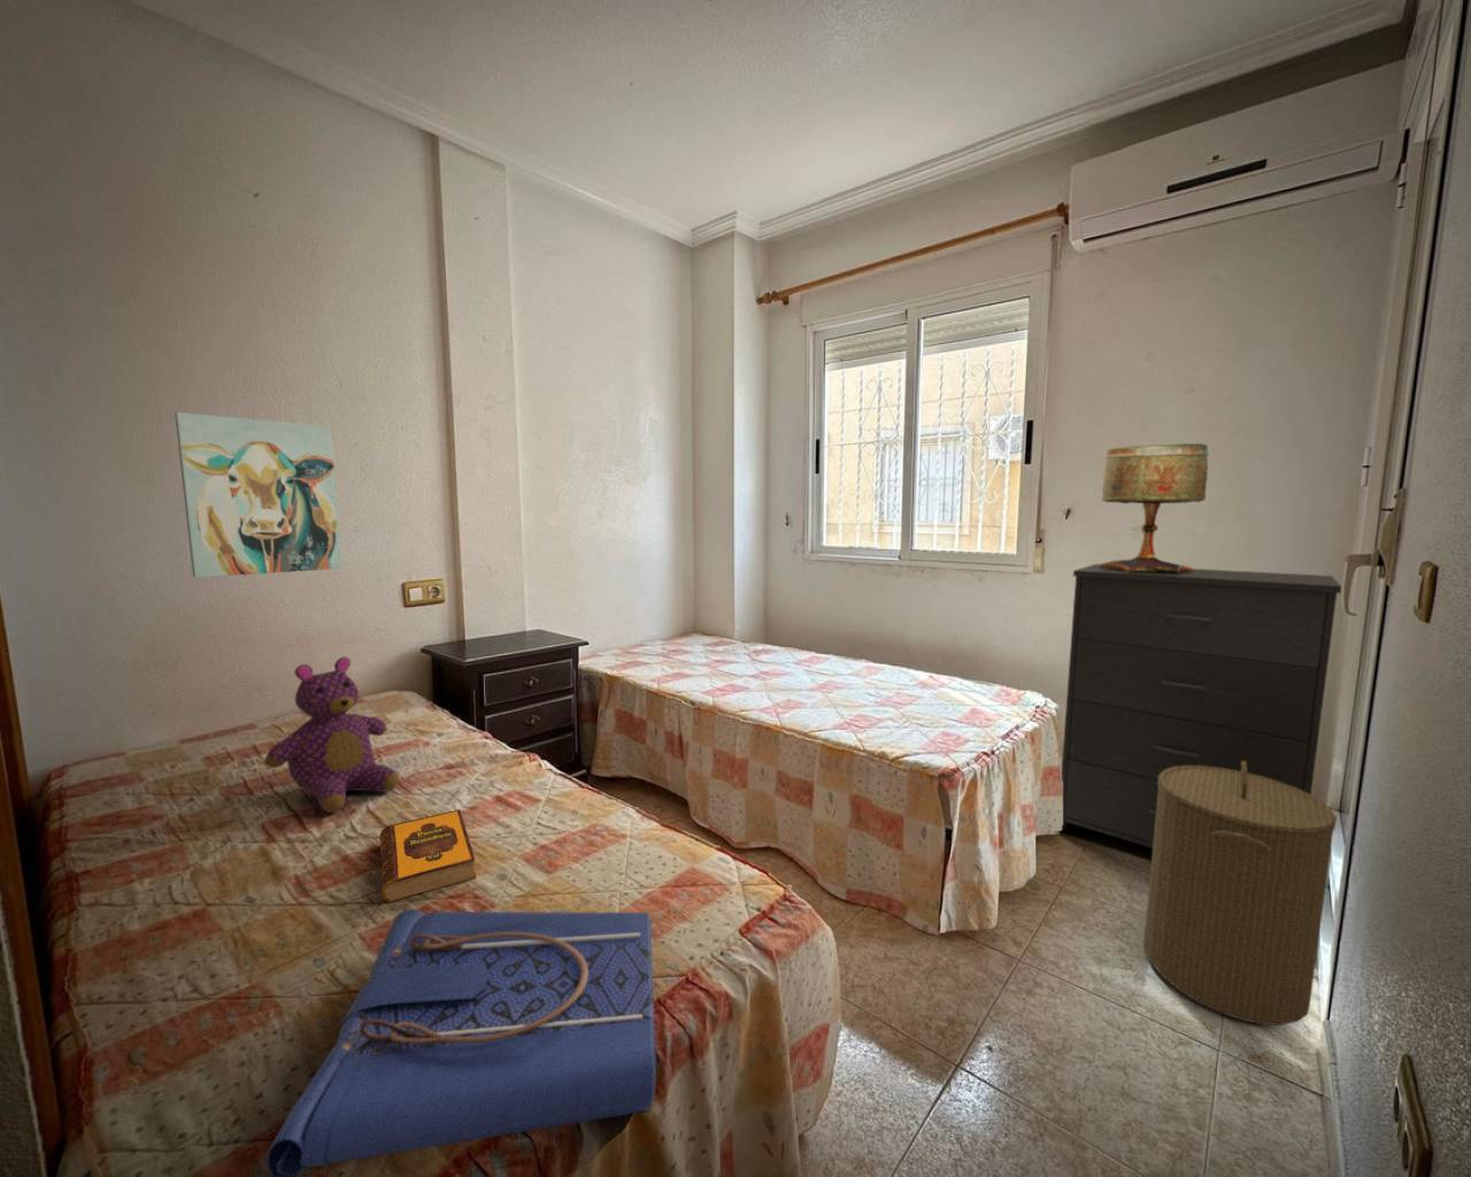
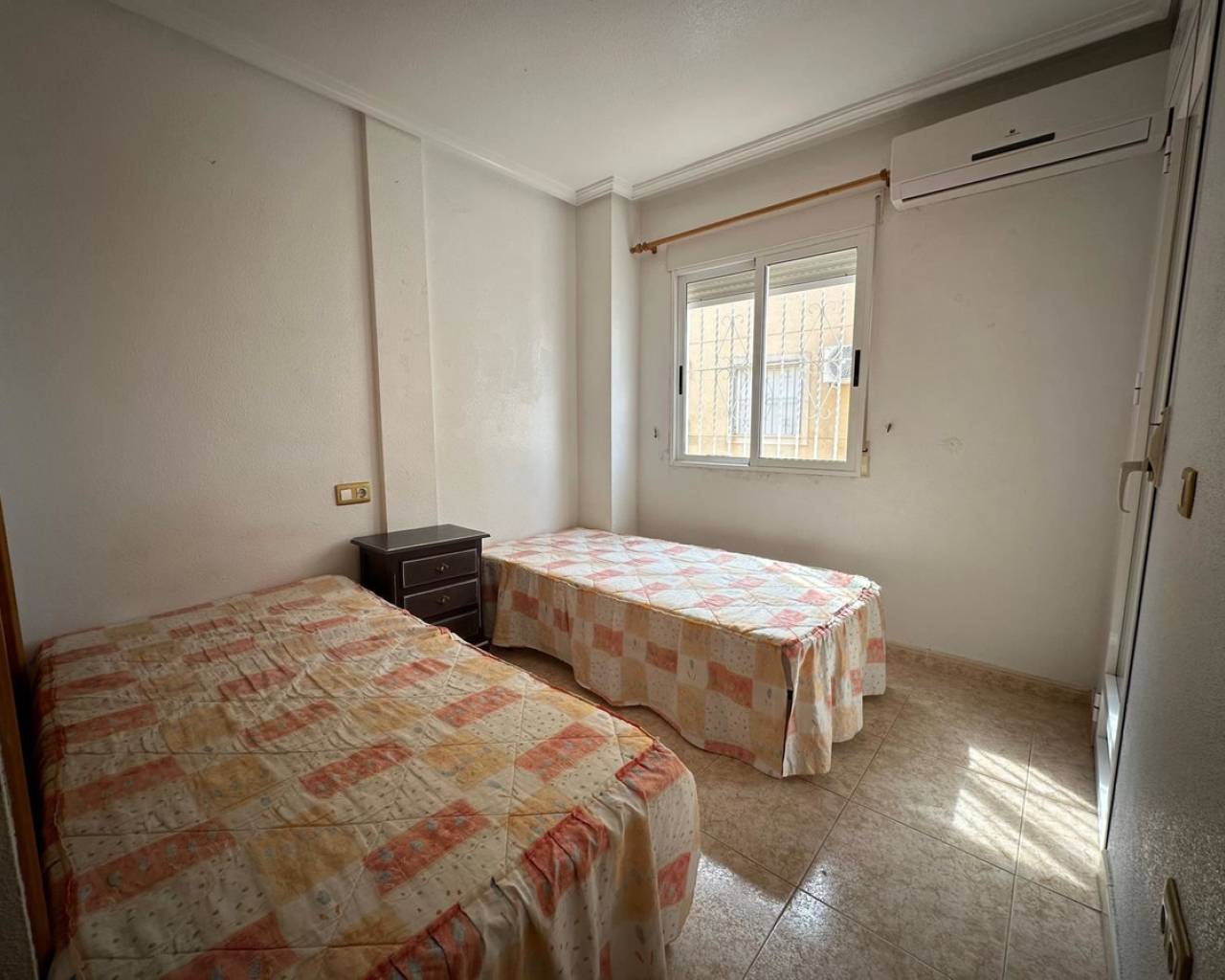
- wall art [174,412,343,578]
- laundry hamper [1143,761,1338,1027]
- table lamp [1099,442,1210,574]
- hardback book [378,808,477,904]
- dresser [1058,563,1343,849]
- tote bag [264,908,657,1177]
- teddy bear [264,656,400,814]
